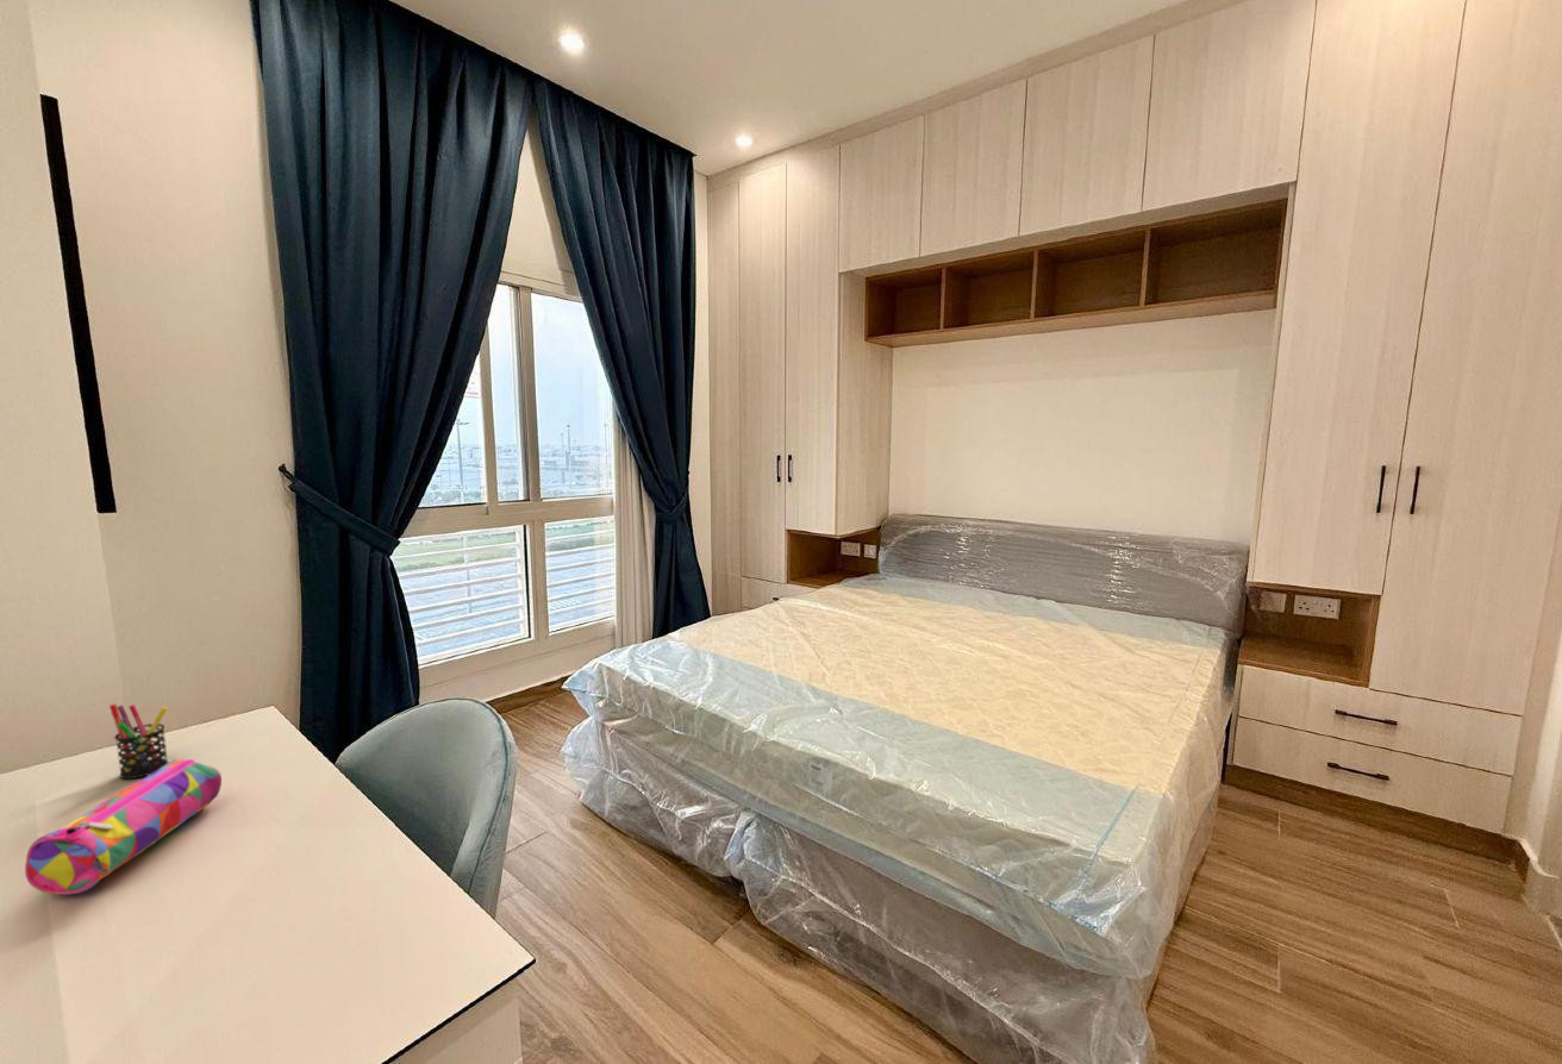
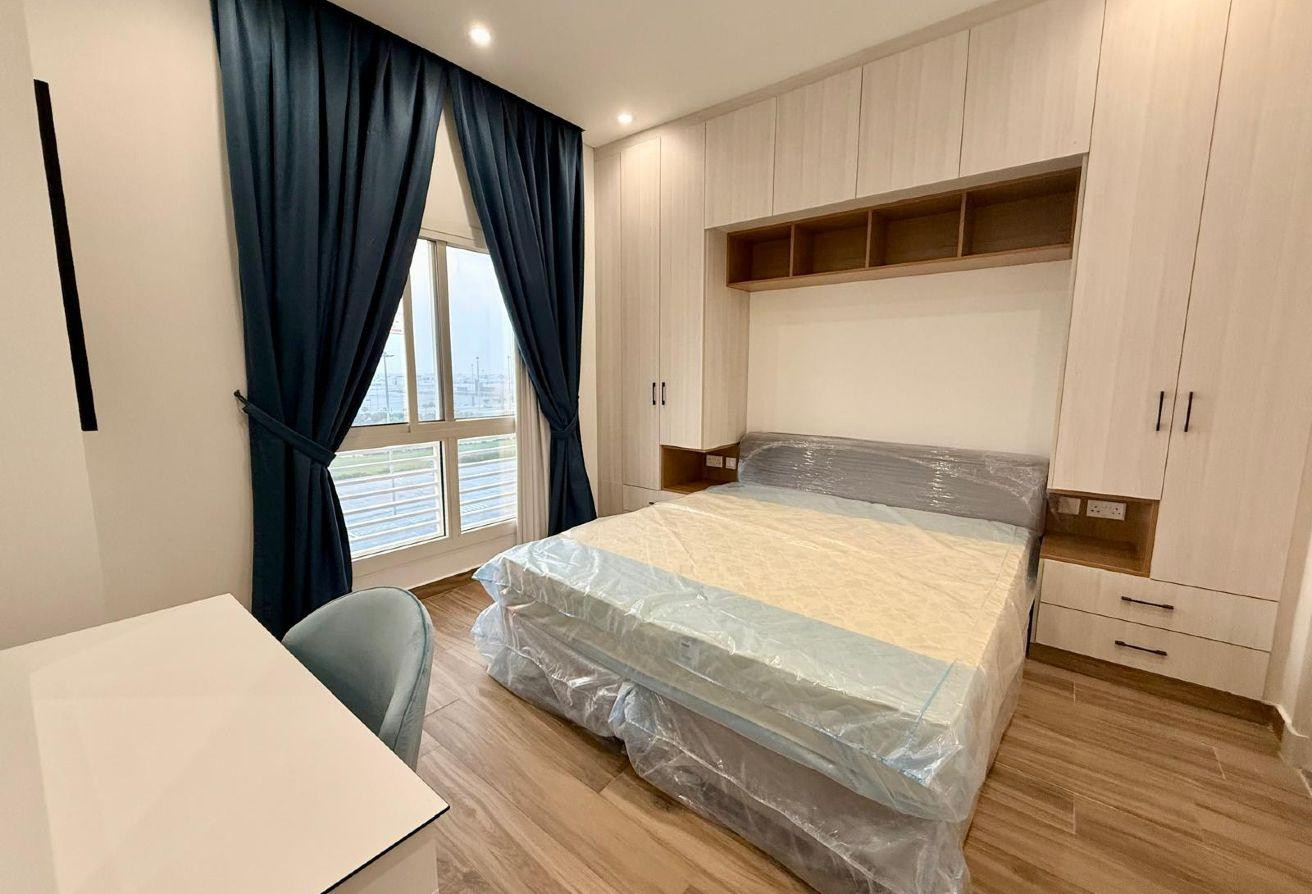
- pencil case [24,758,223,896]
- pen holder [108,703,169,780]
